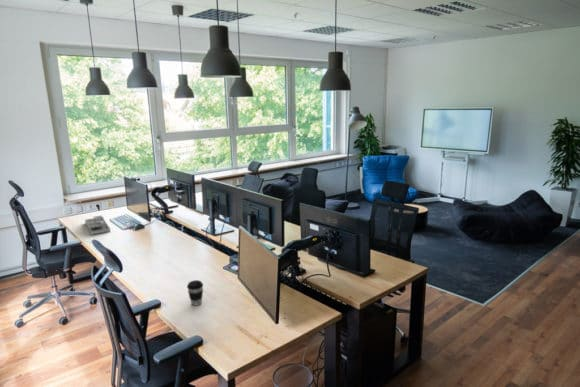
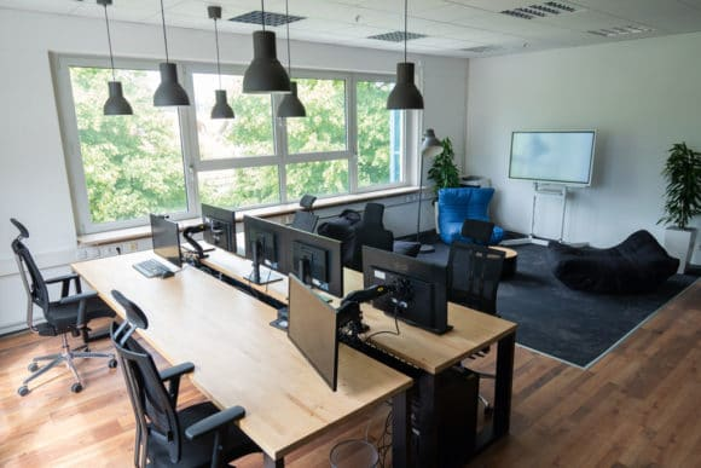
- desk organizer [84,215,111,236]
- coffee cup [186,279,204,307]
